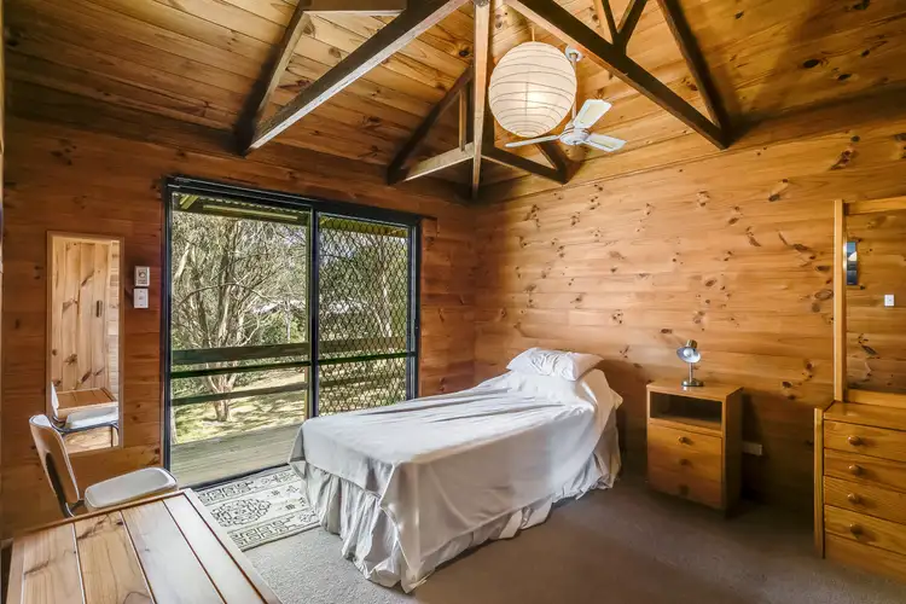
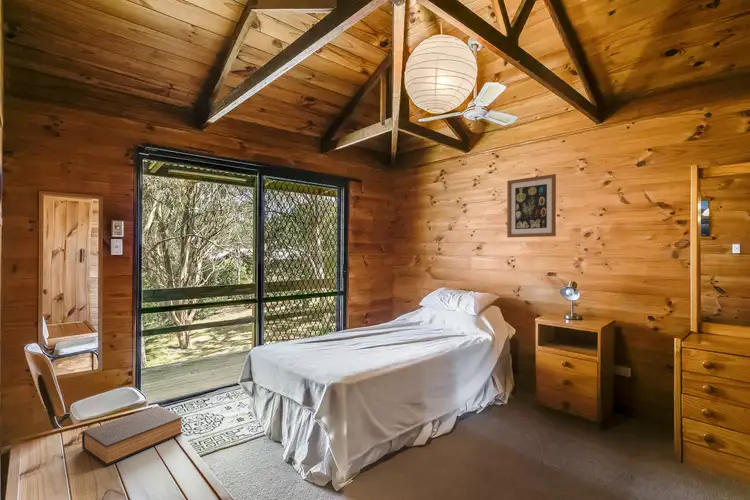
+ wall art [506,173,557,238]
+ book [81,405,184,466]
